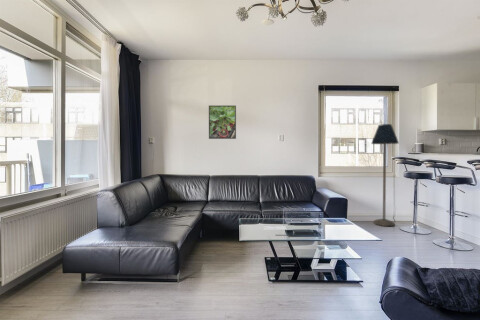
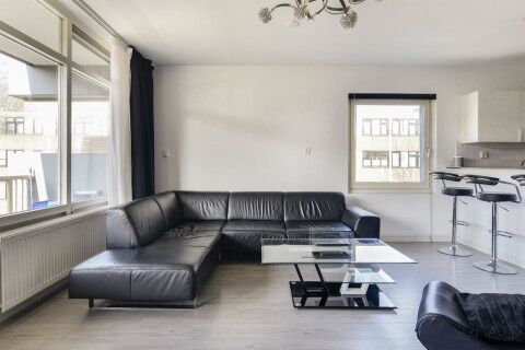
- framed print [208,105,237,140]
- floor lamp [370,123,400,227]
